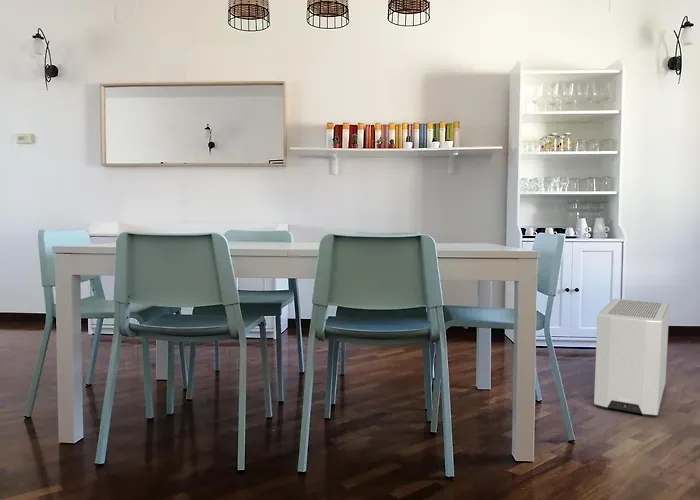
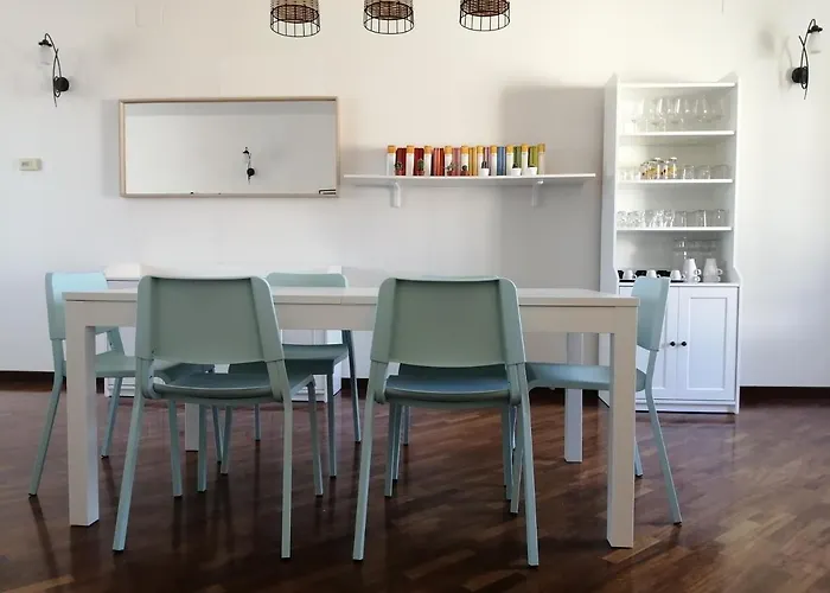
- air purifier [593,298,670,418]
